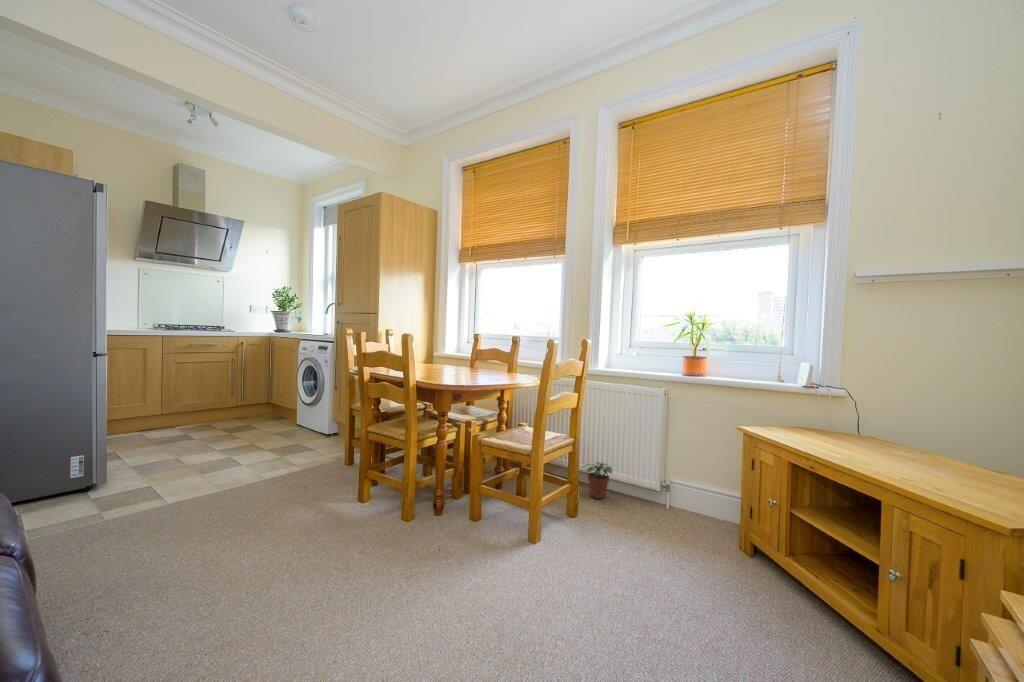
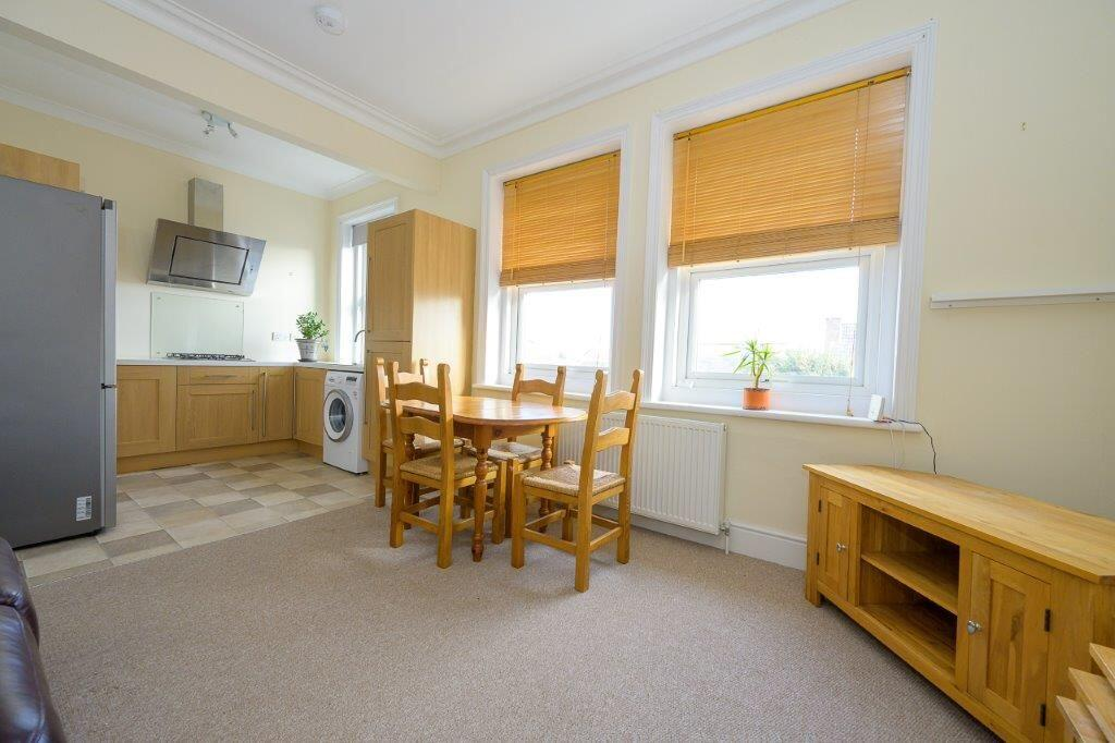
- potted plant [581,461,613,500]
